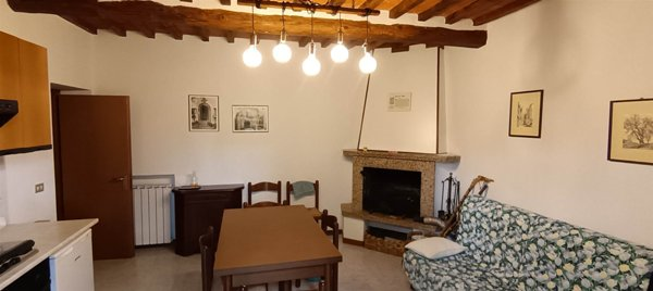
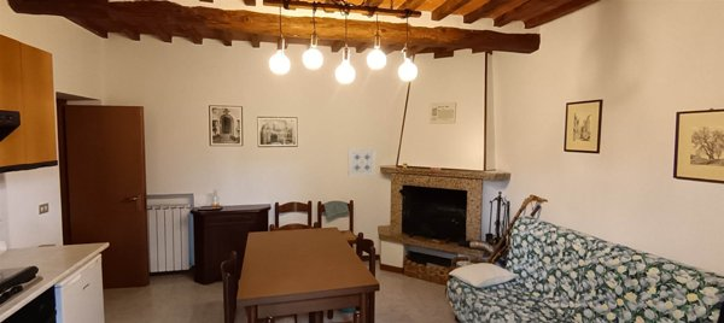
+ wall art [348,147,378,177]
